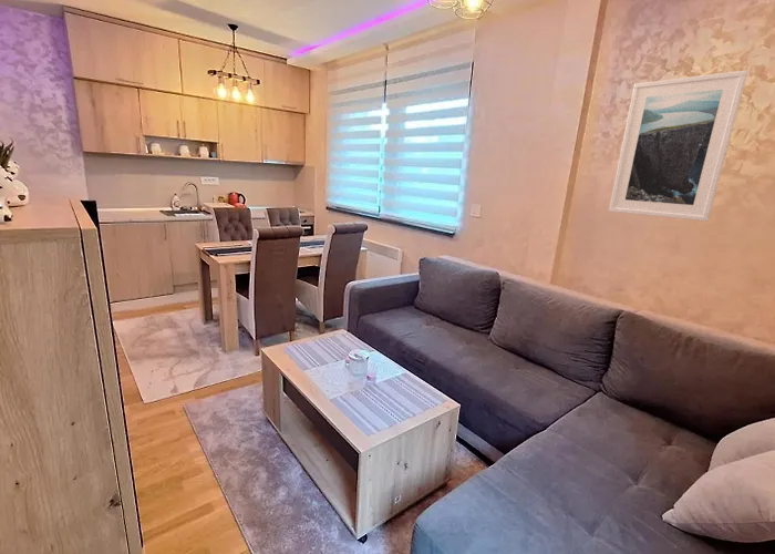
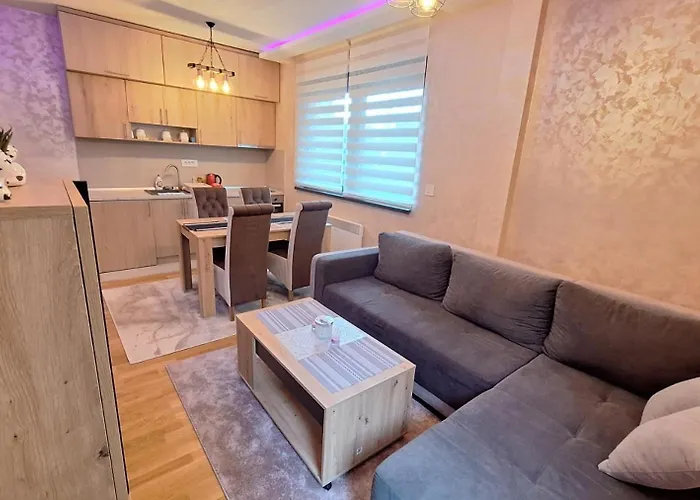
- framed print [608,69,748,223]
